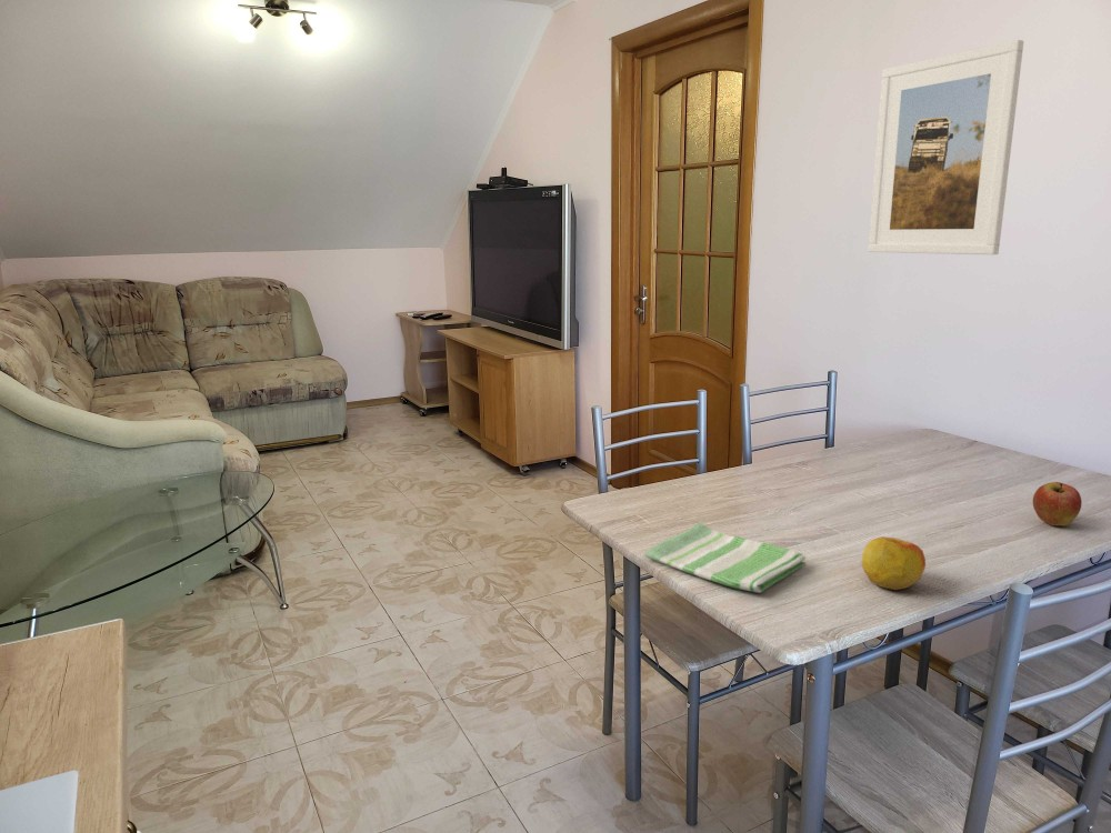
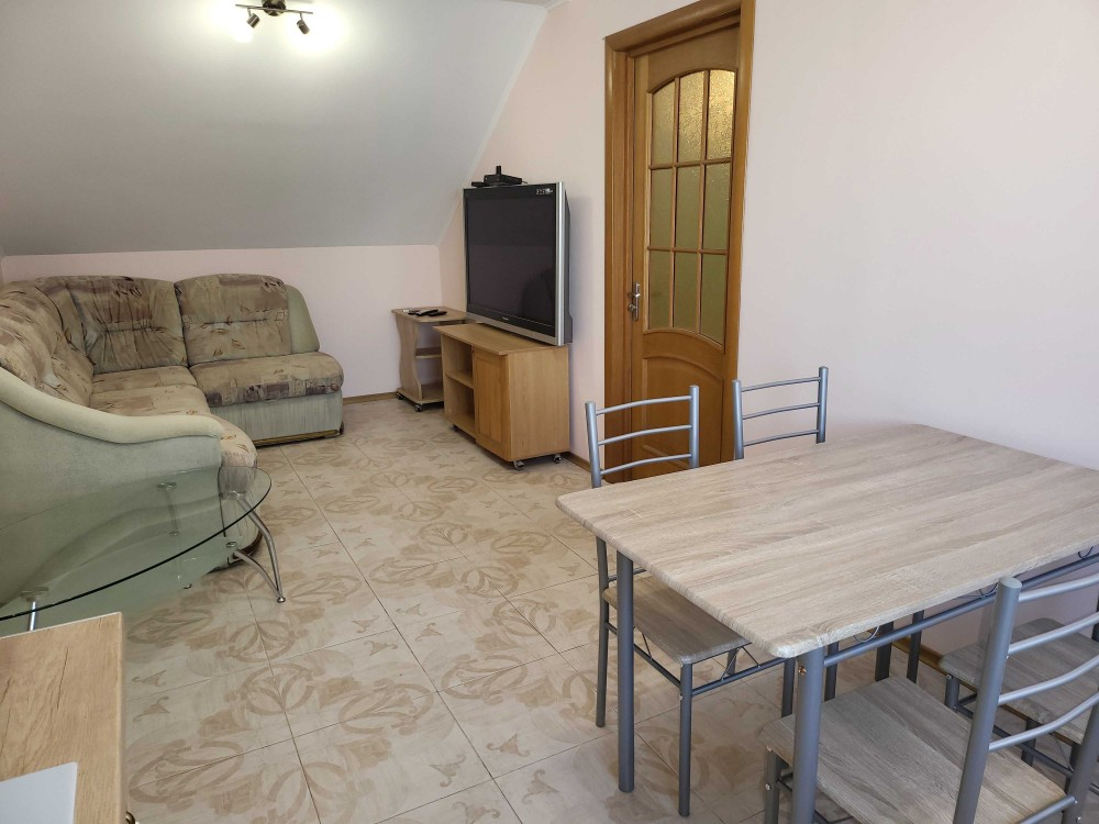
- apple [1032,481,1083,526]
- dish towel [643,522,807,593]
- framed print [868,39,1024,255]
- apple [861,535,927,591]
